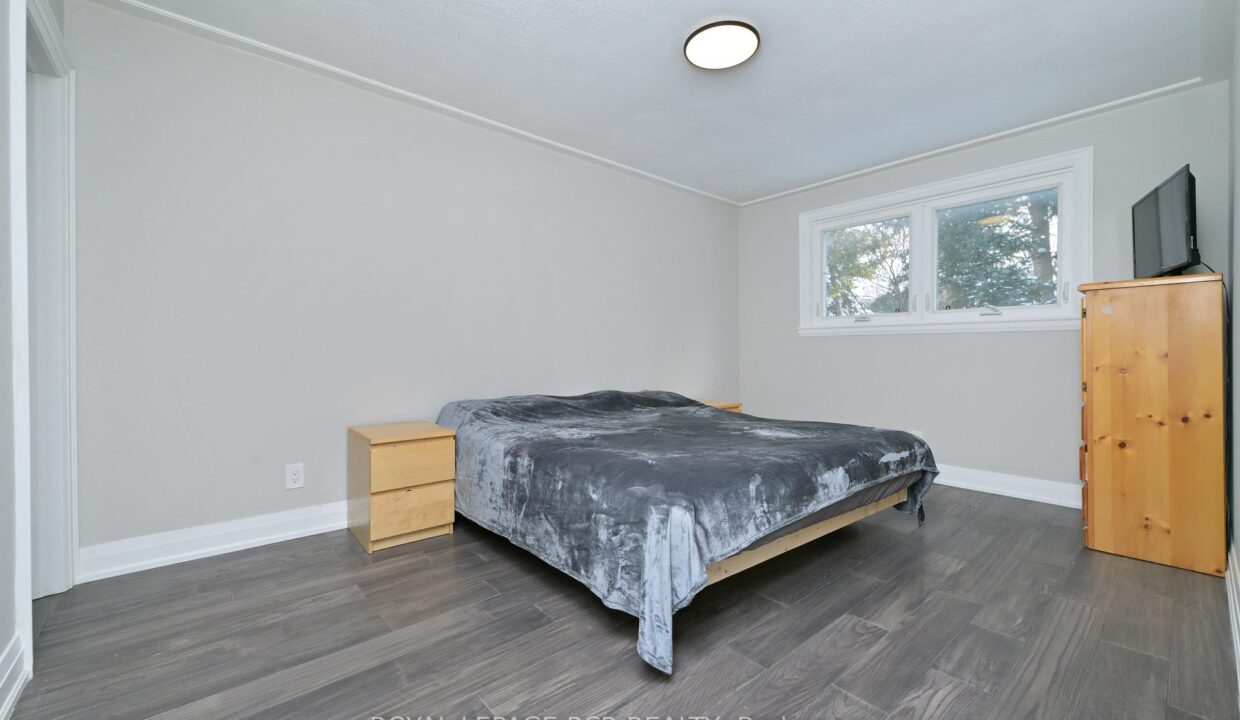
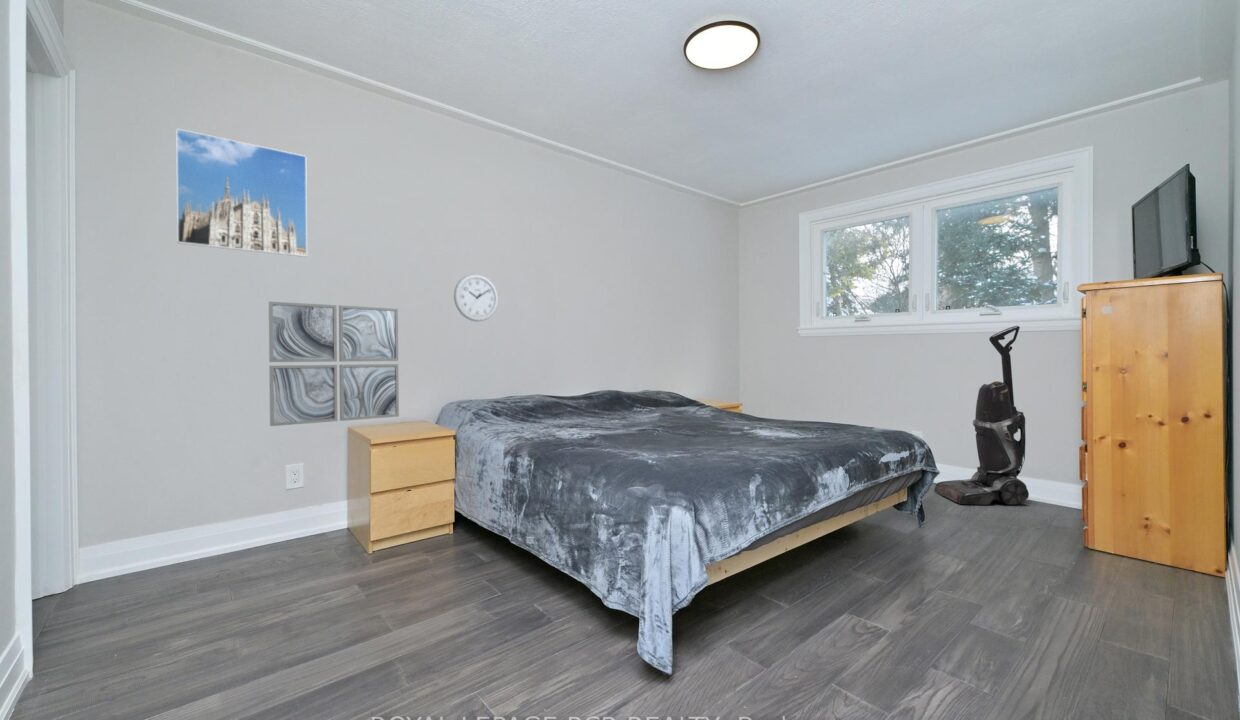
+ wall clock [453,273,499,322]
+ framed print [175,127,308,258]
+ vacuum cleaner [933,325,1030,506]
+ wall art [268,301,400,427]
